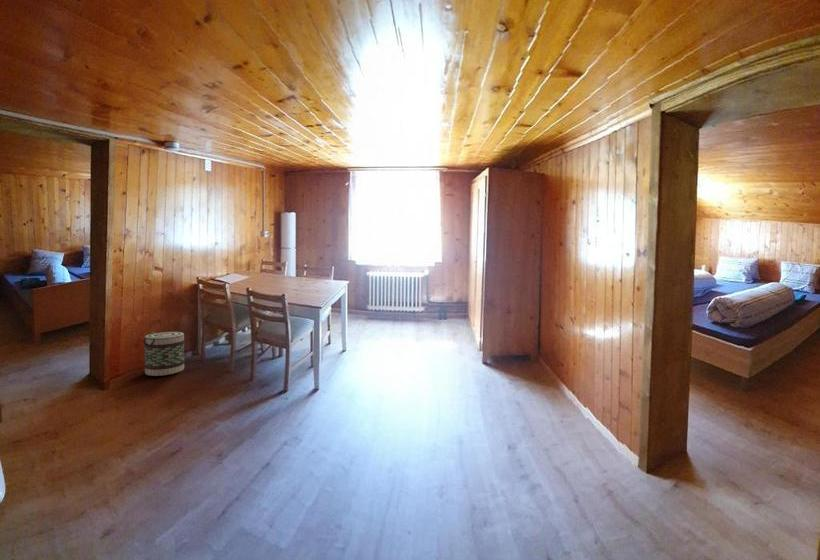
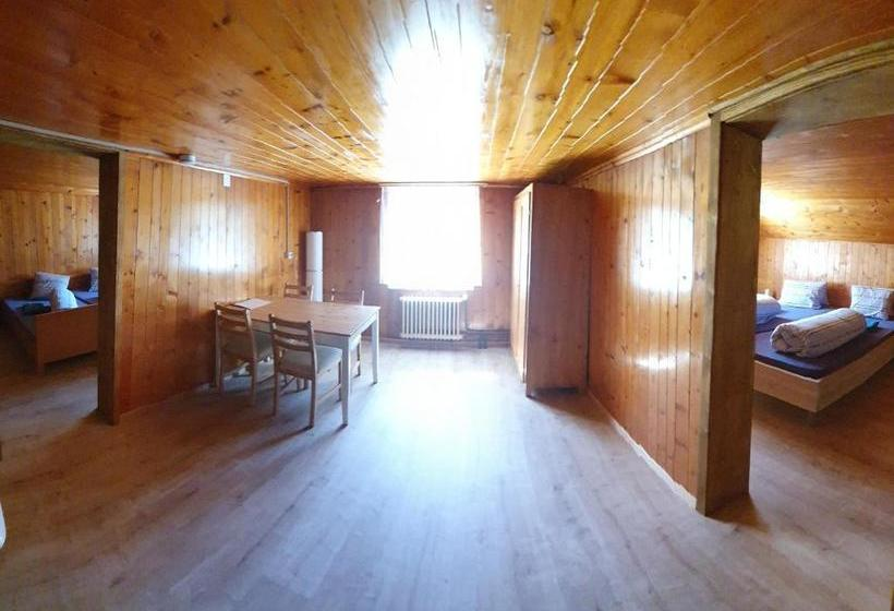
- basket [142,331,186,377]
